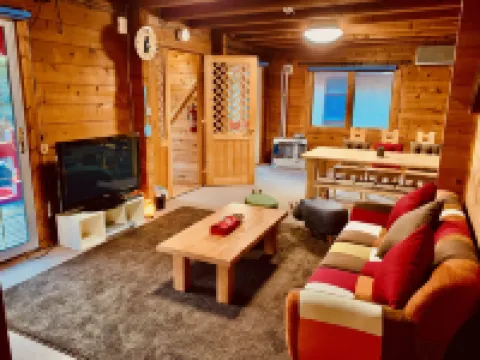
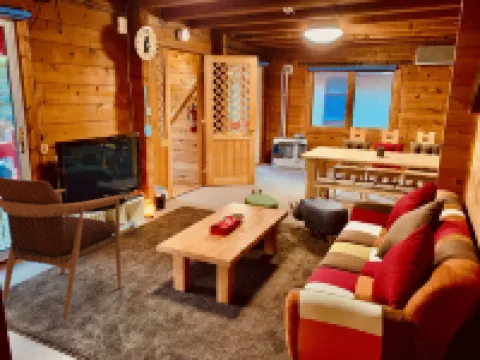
+ armchair [0,176,125,321]
